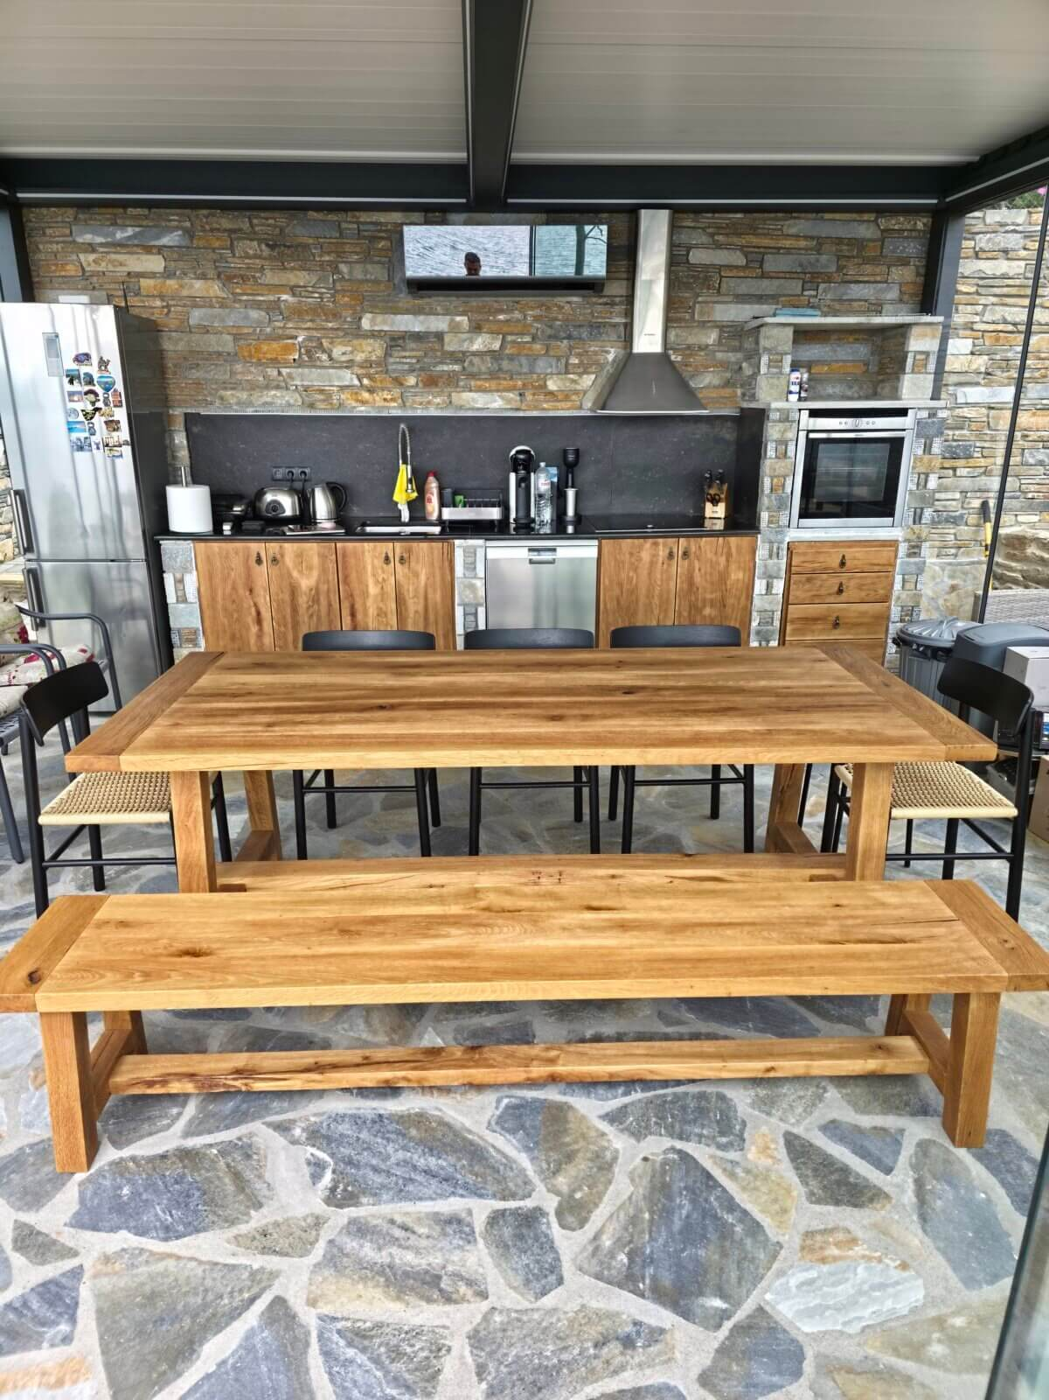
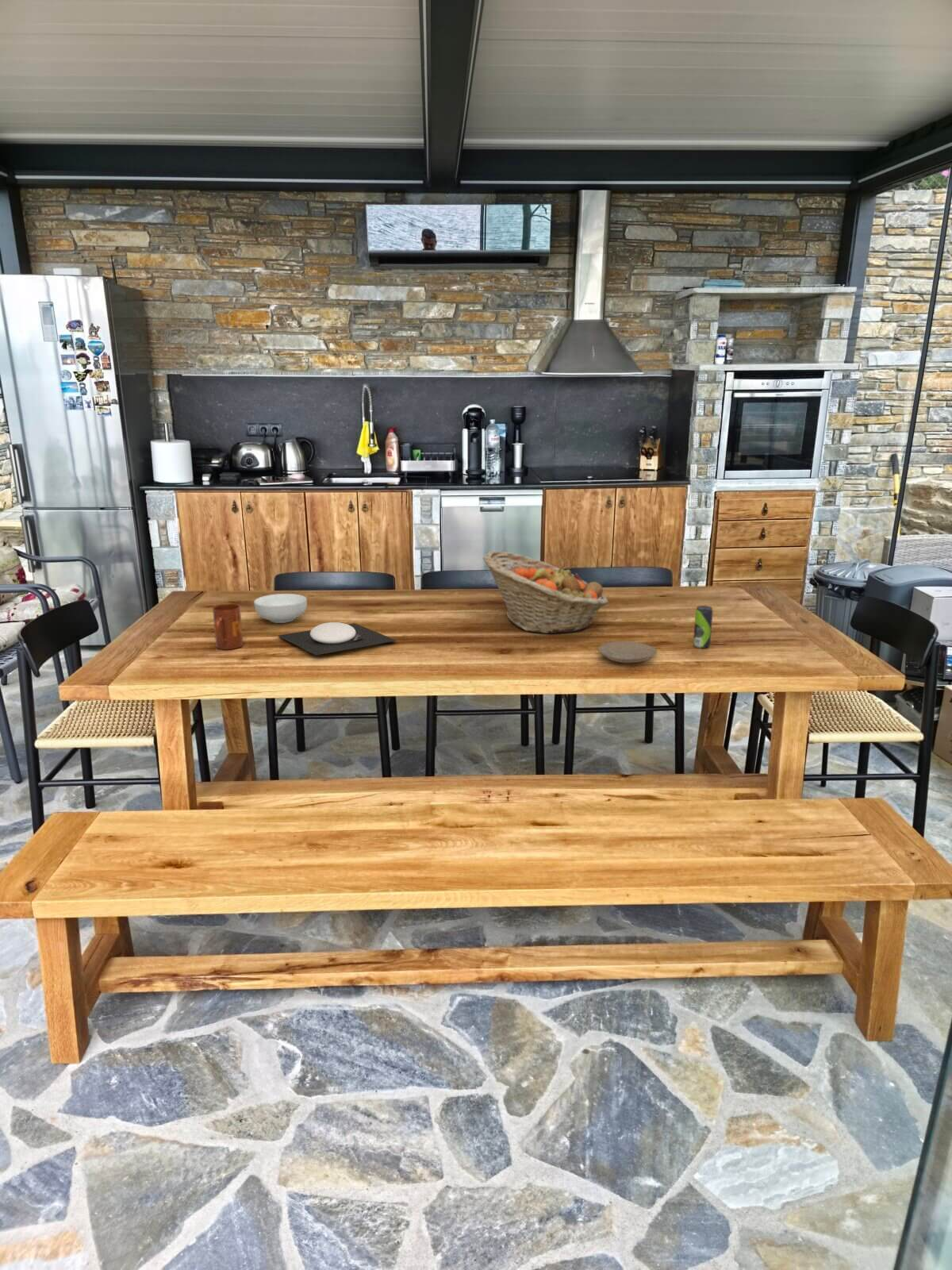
+ mug [212,603,244,650]
+ fruit basket [482,550,609,634]
+ beverage can [693,605,714,648]
+ cereal bowl [253,593,308,624]
+ plate [597,641,658,664]
+ plate [278,622,397,656]
